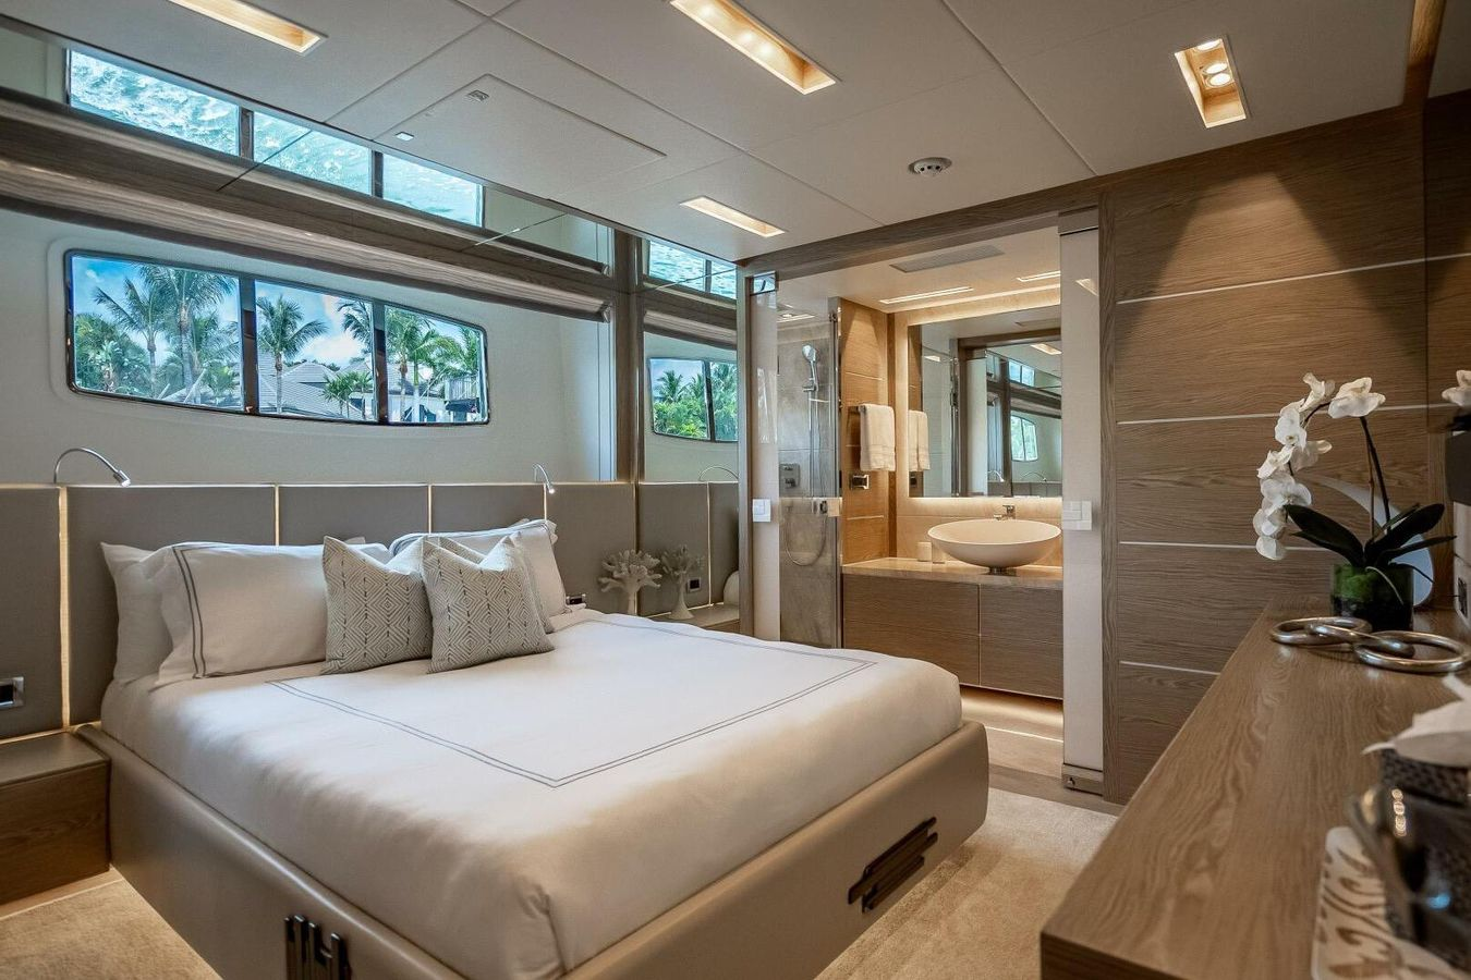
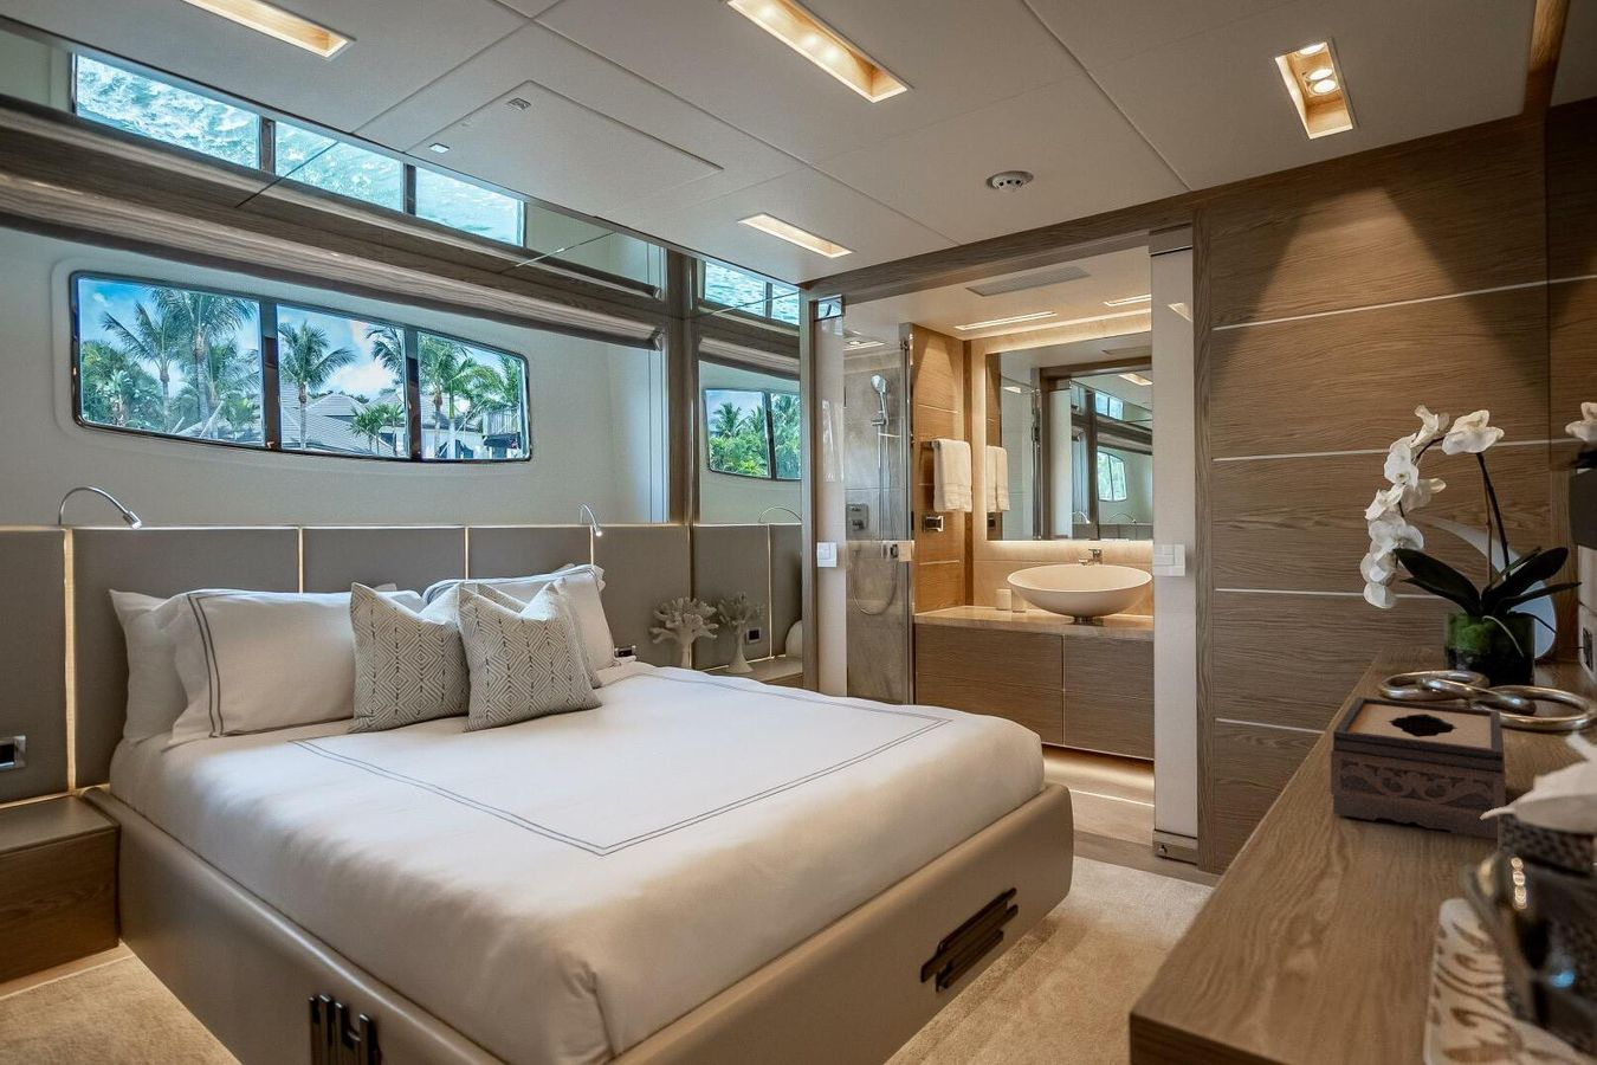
+ tissue box [1330,695,1507,840]
